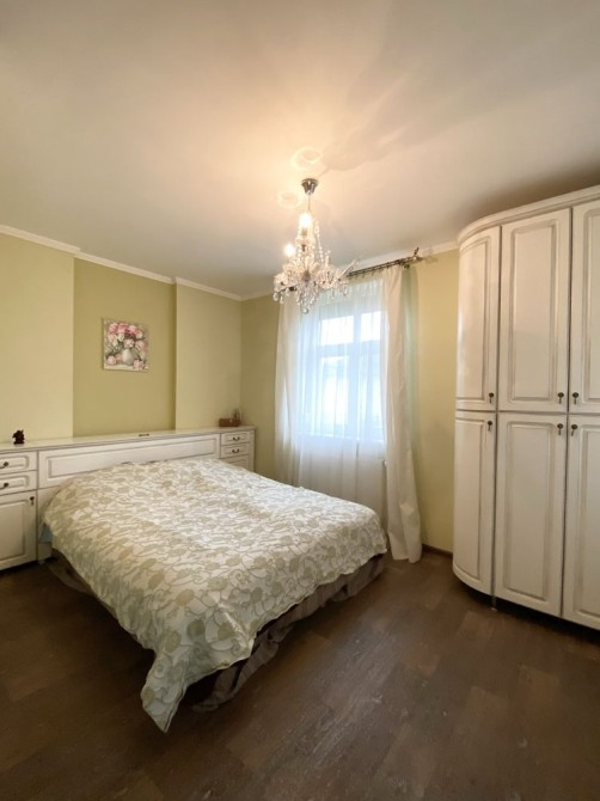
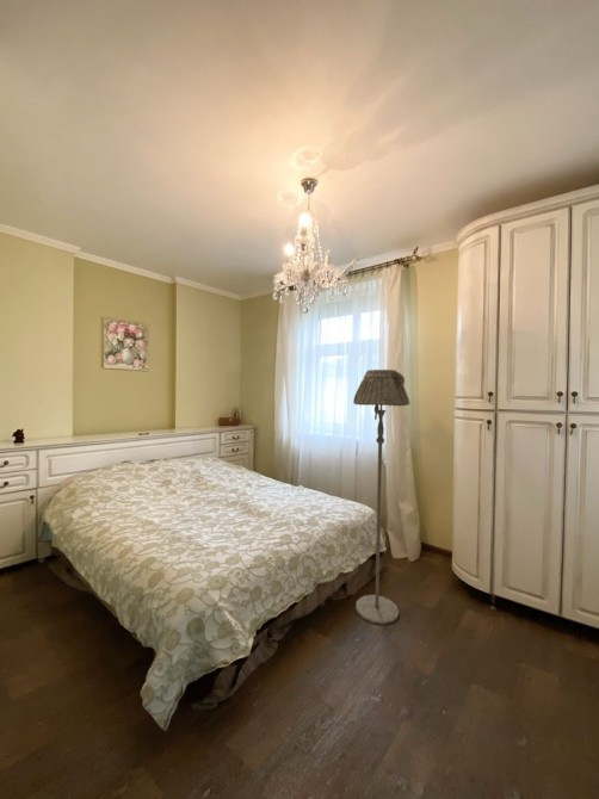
+ floor lamp [352,368,410,626]
